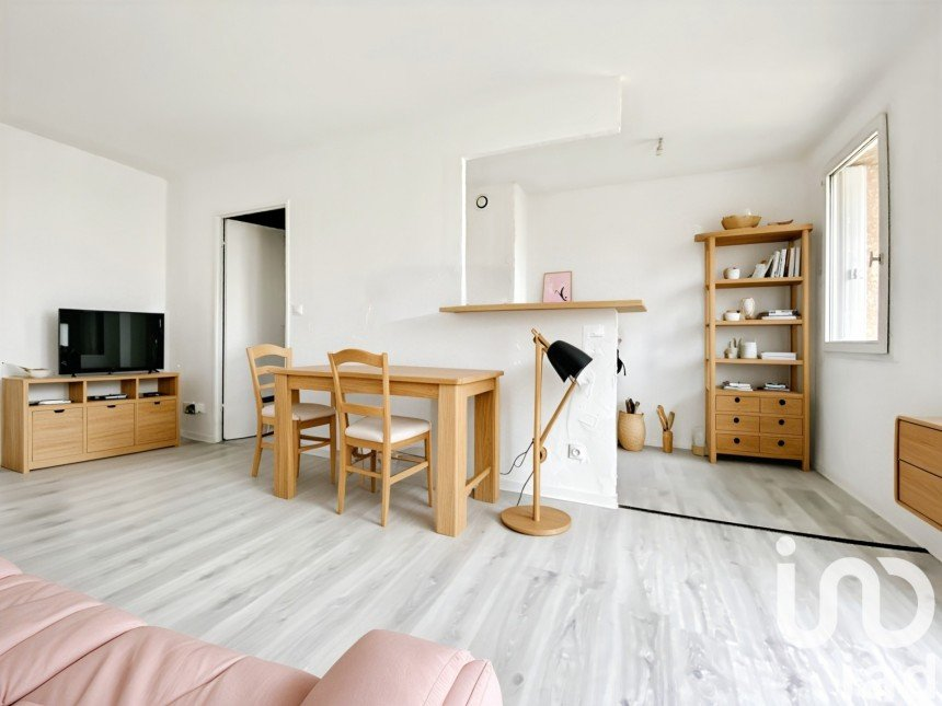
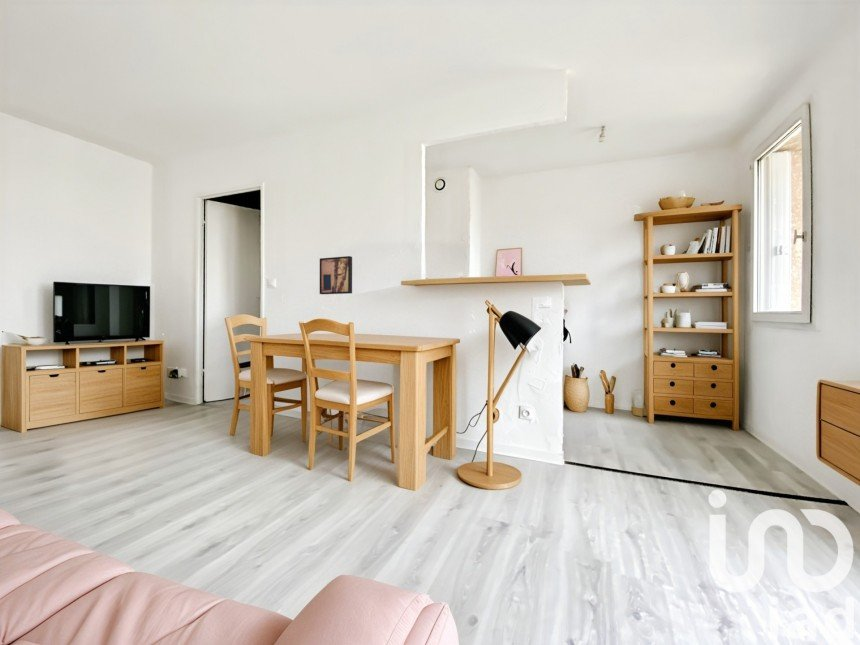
+ wall art [319,255,353,295]
